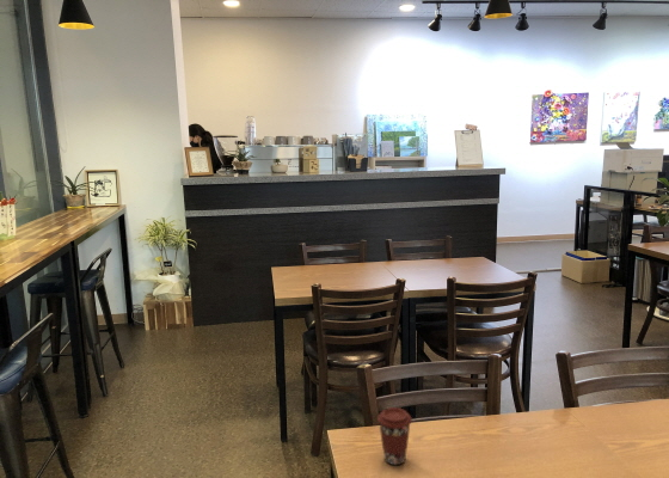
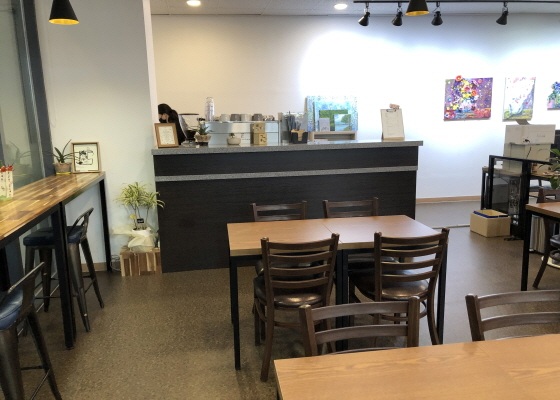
- coffee cup [376,406,413,466]
